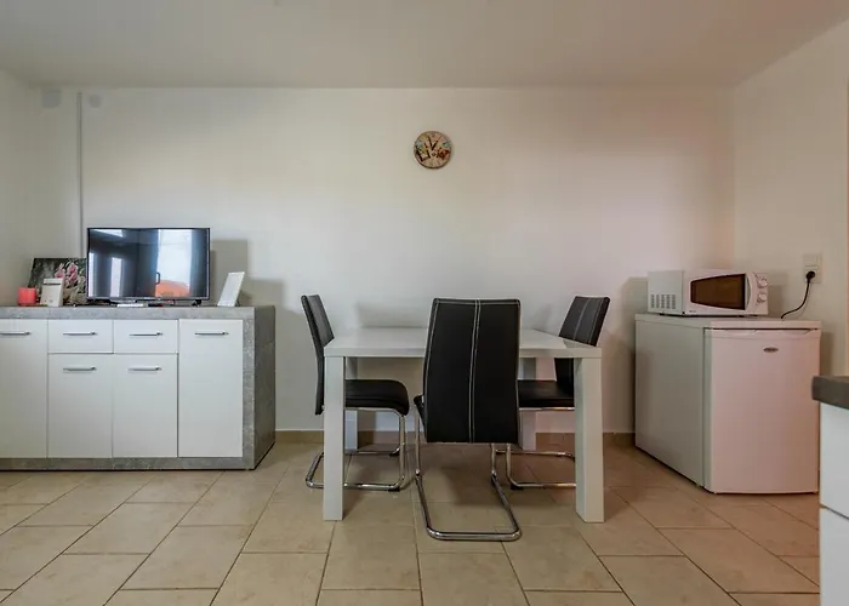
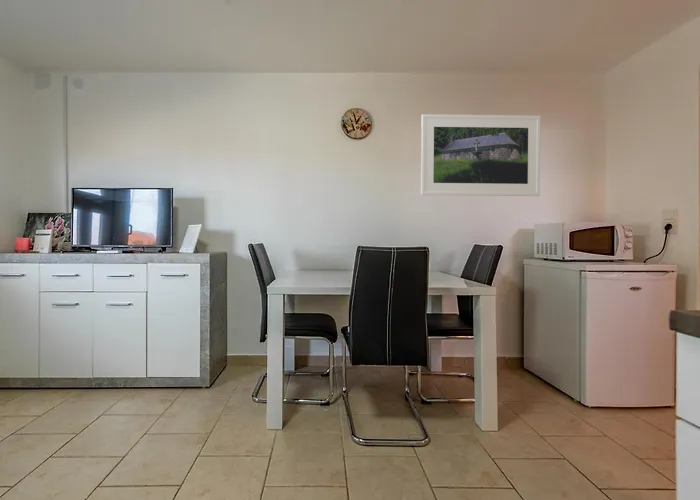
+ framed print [420,113,541,197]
